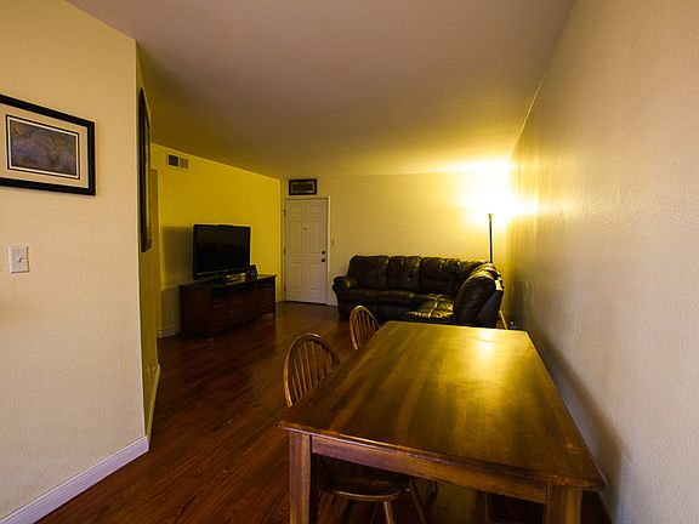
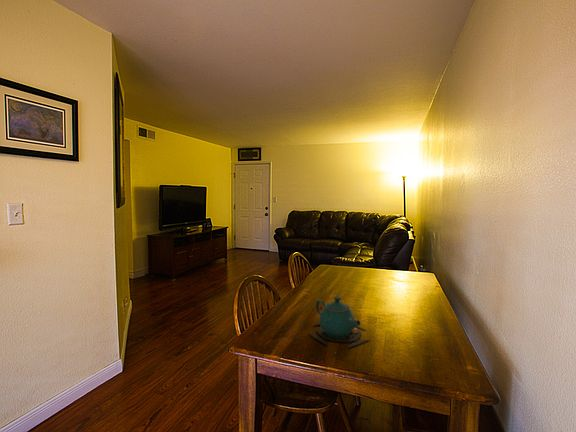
+ teapot [307,295,370,349]
